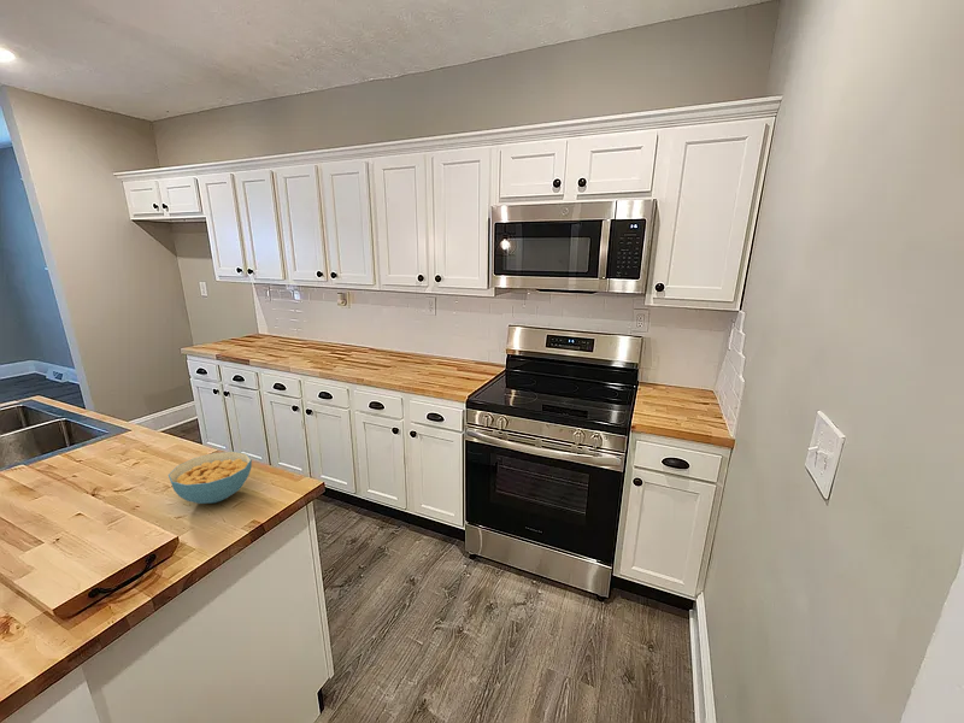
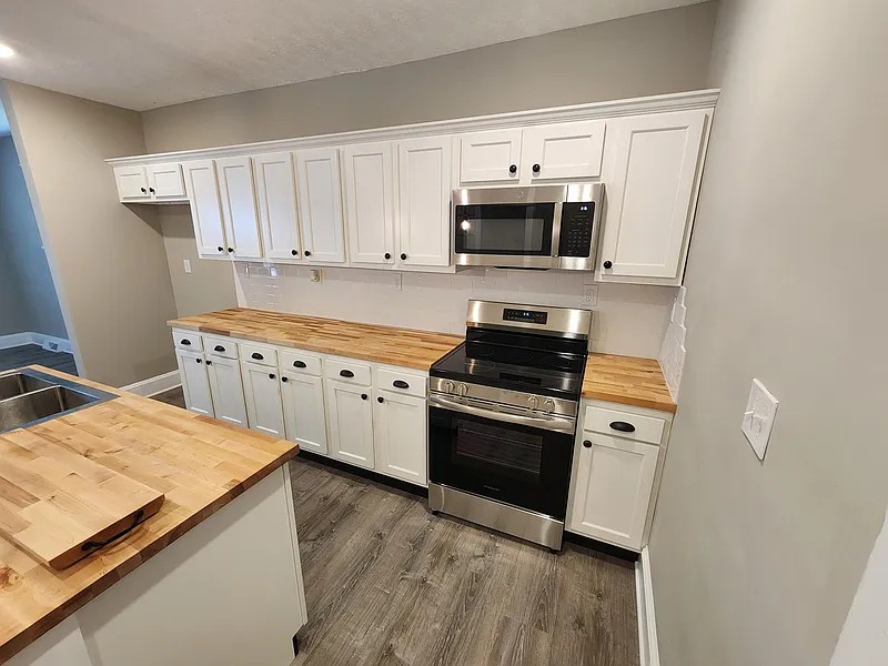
- cereal bowl [167,451,253,505]
